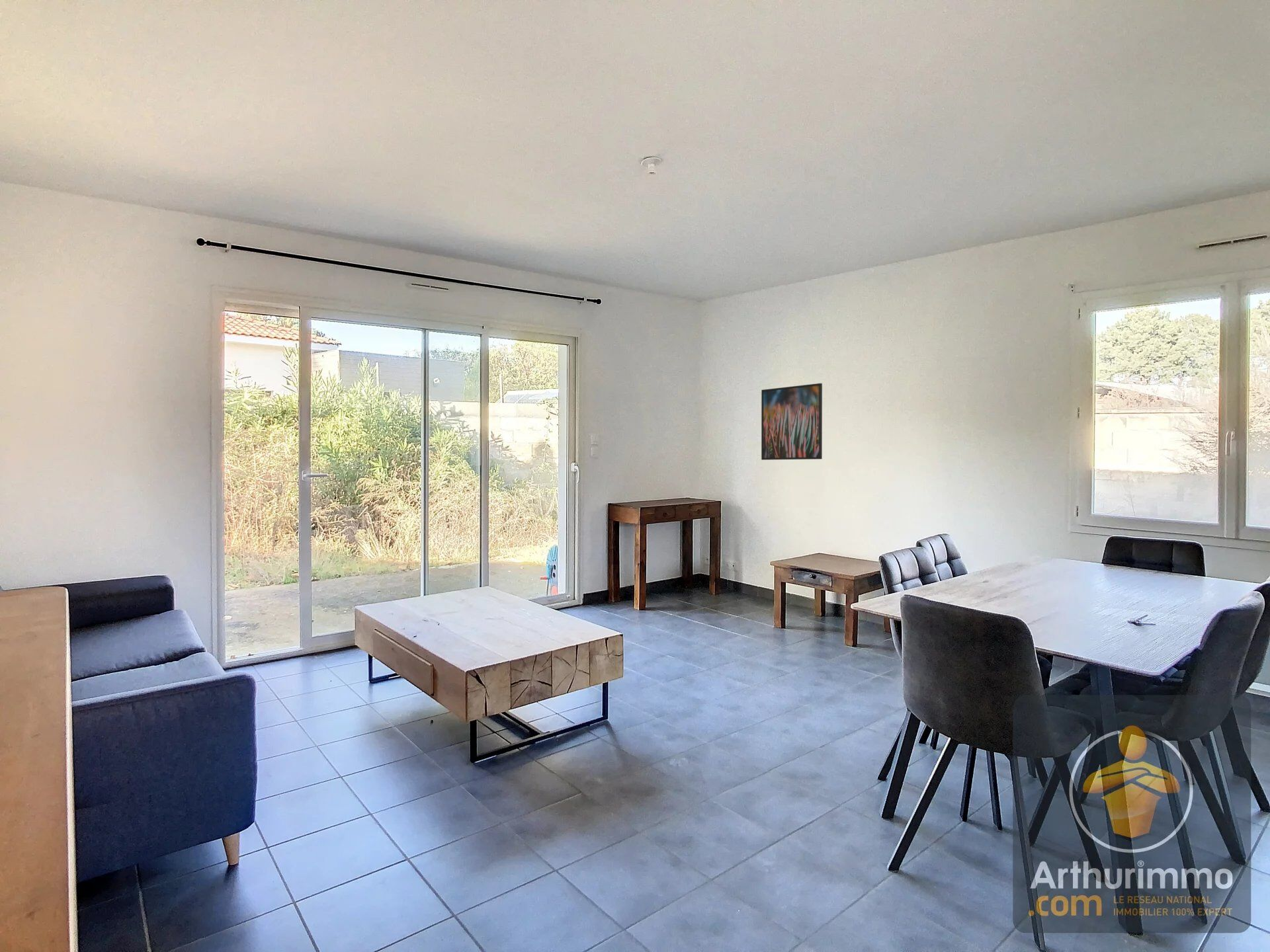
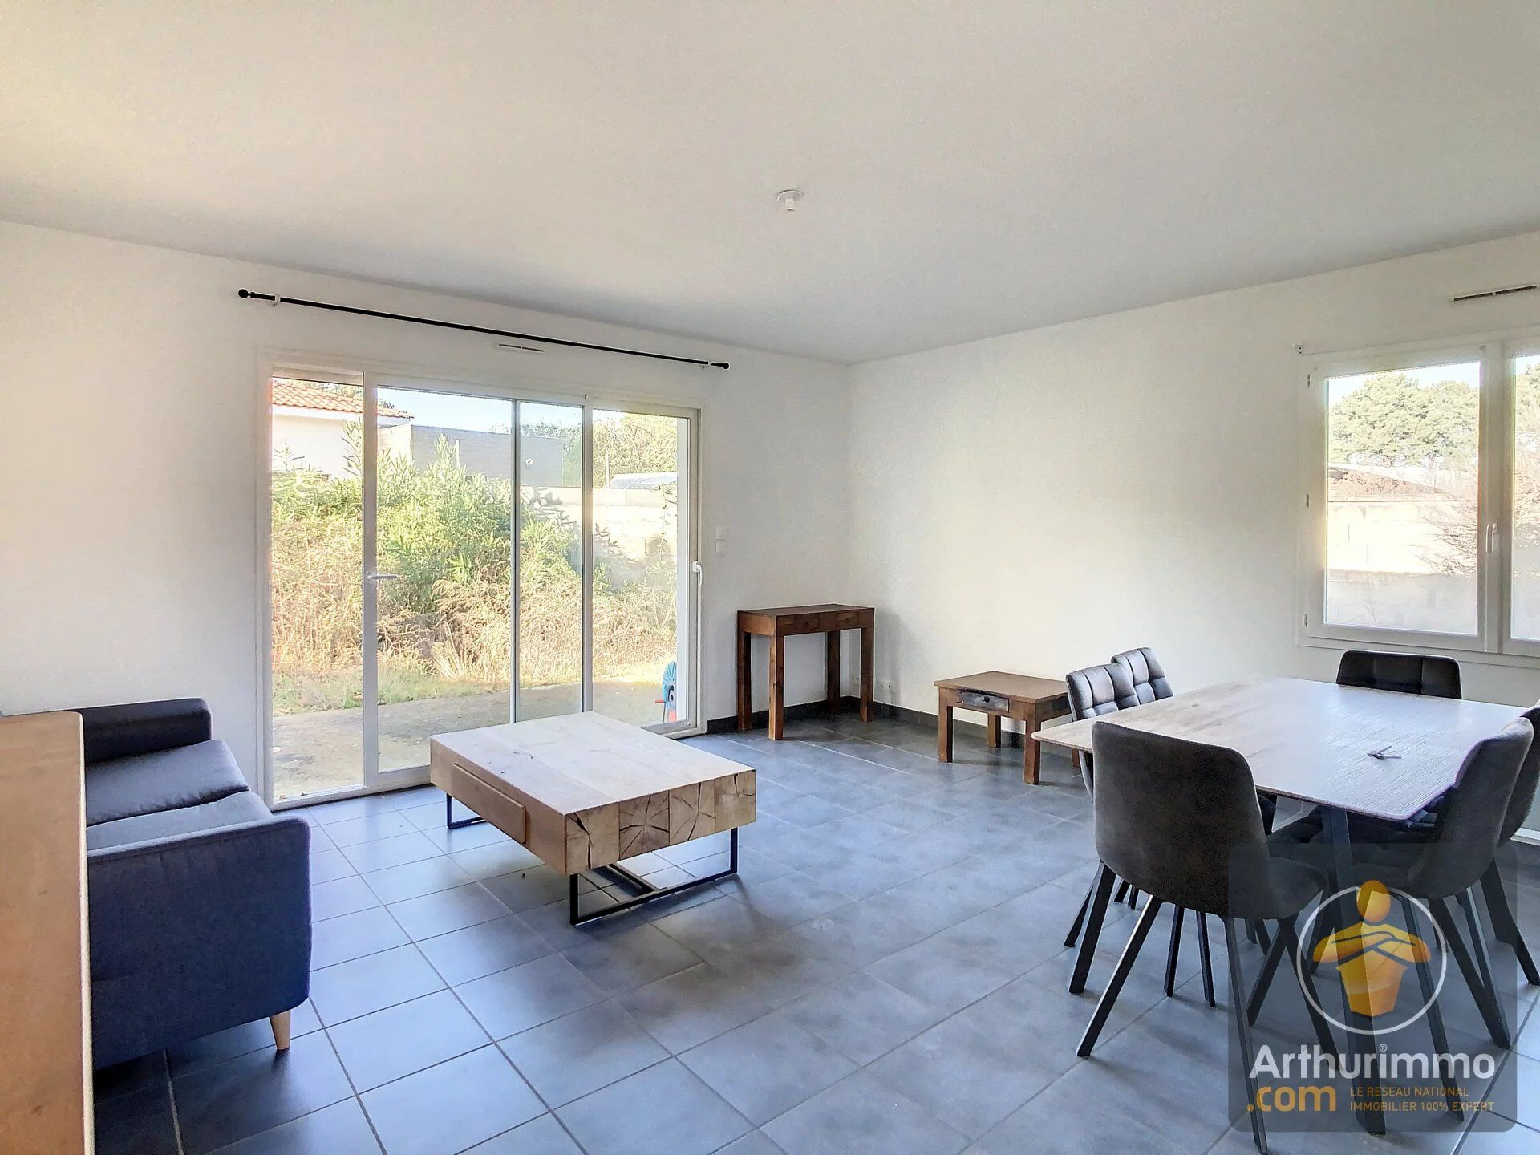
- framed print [761,383,823,460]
